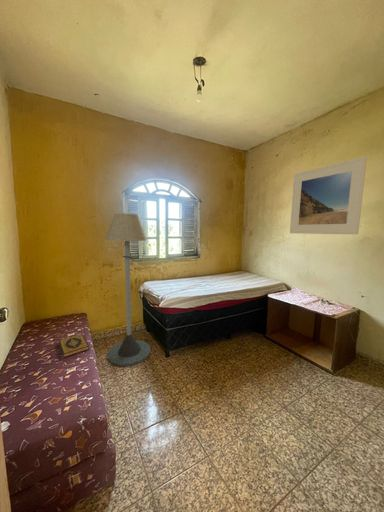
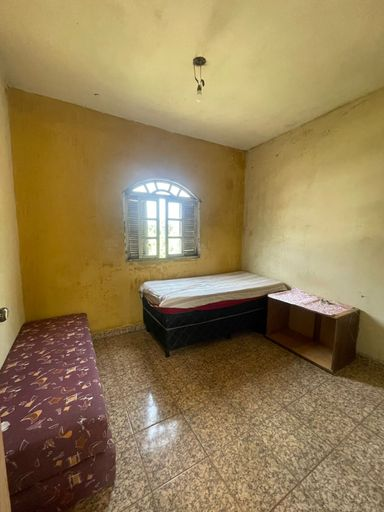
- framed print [289,156,368,235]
- floor lamp [105,213,152,367]
- hardback book [58,333,90,358]
